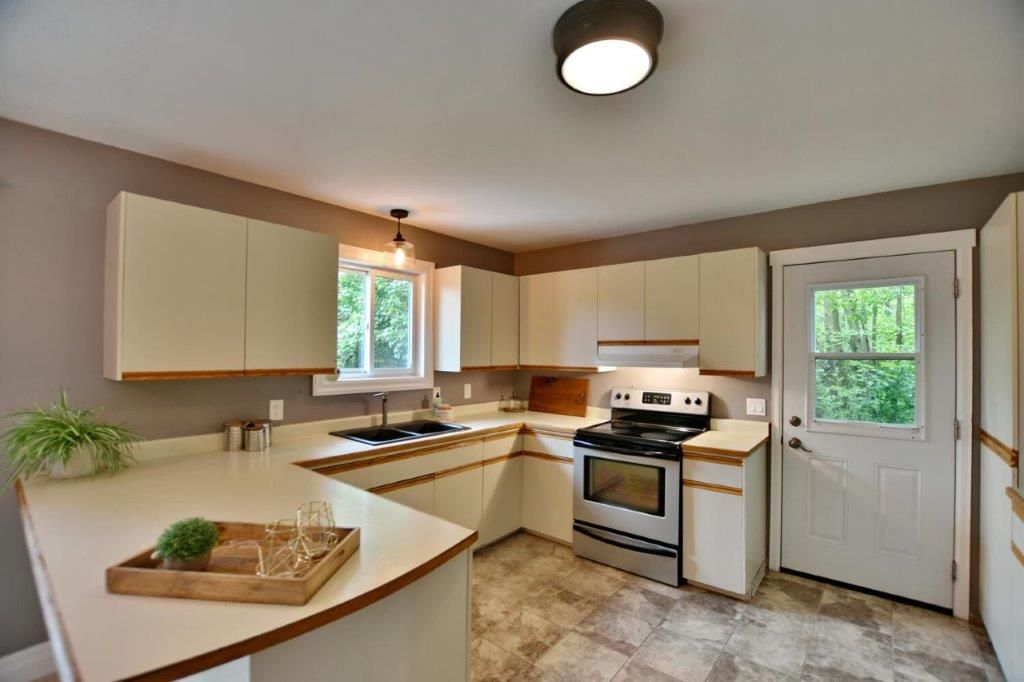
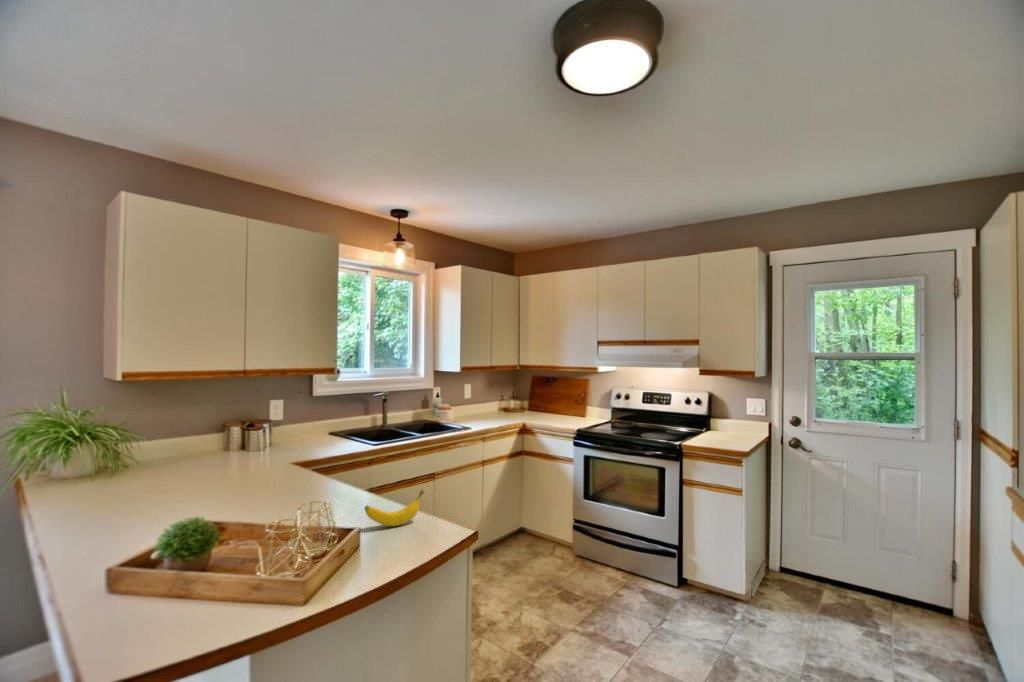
+ banana [363,488,425,527]
